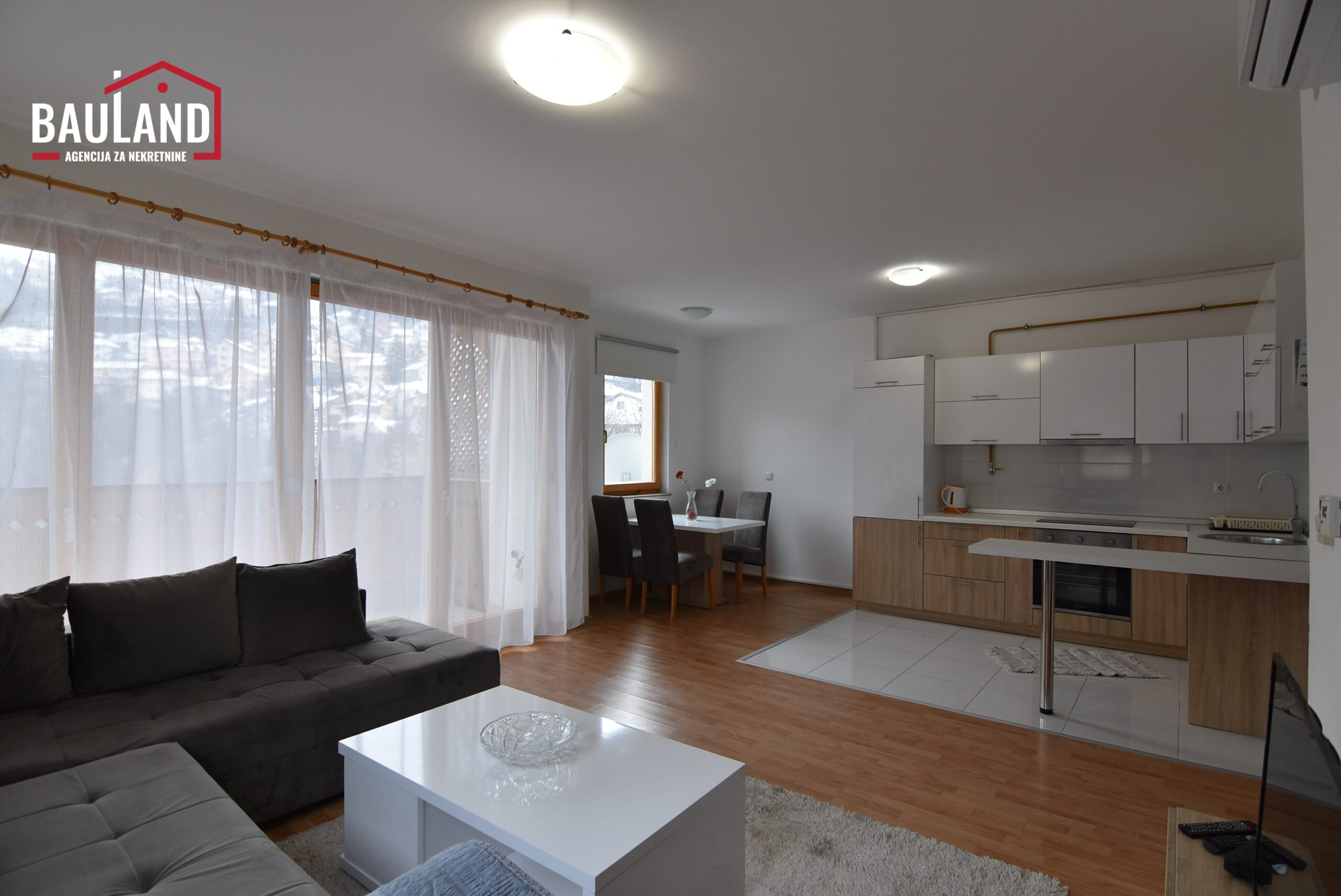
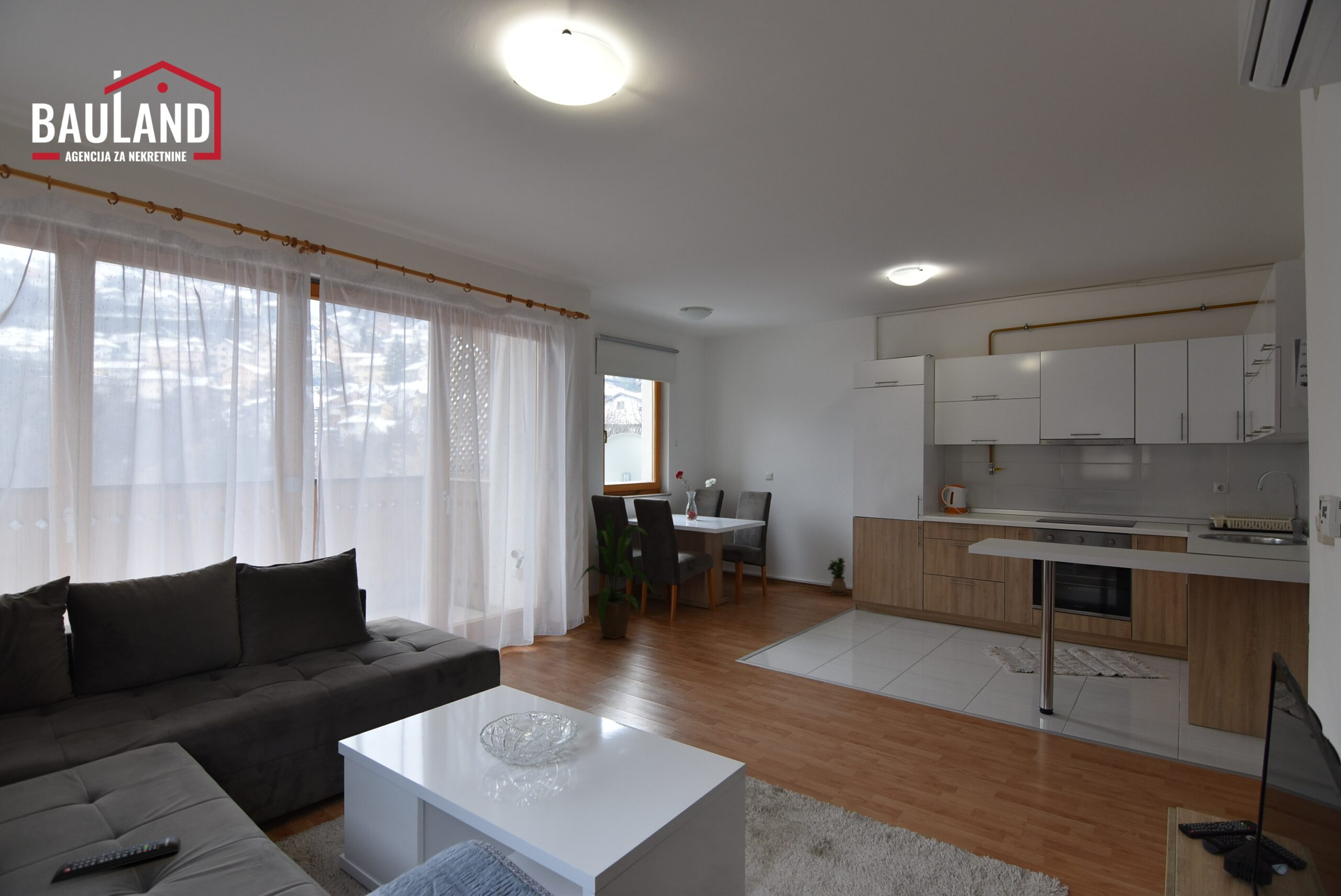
+ remote control [49,835,181,885]
+ potted plant [827,557,847,596]
+ house plant [573,514,659,639]
